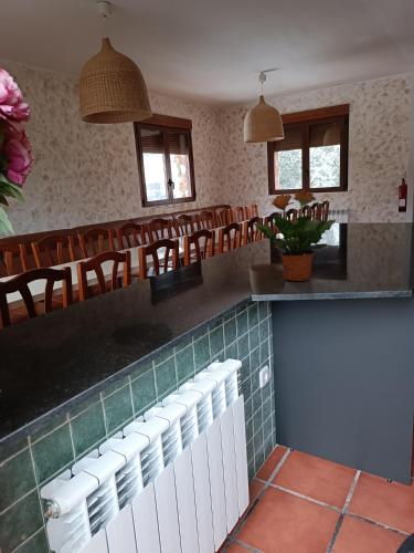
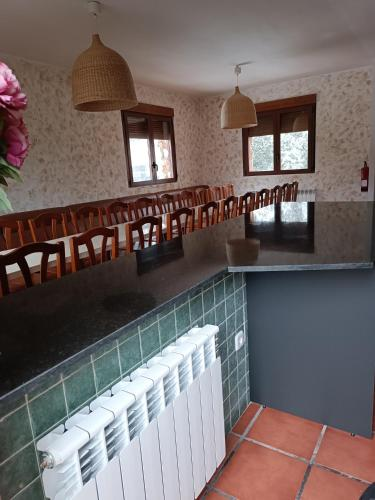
- potted plant [253,189,337,282]
